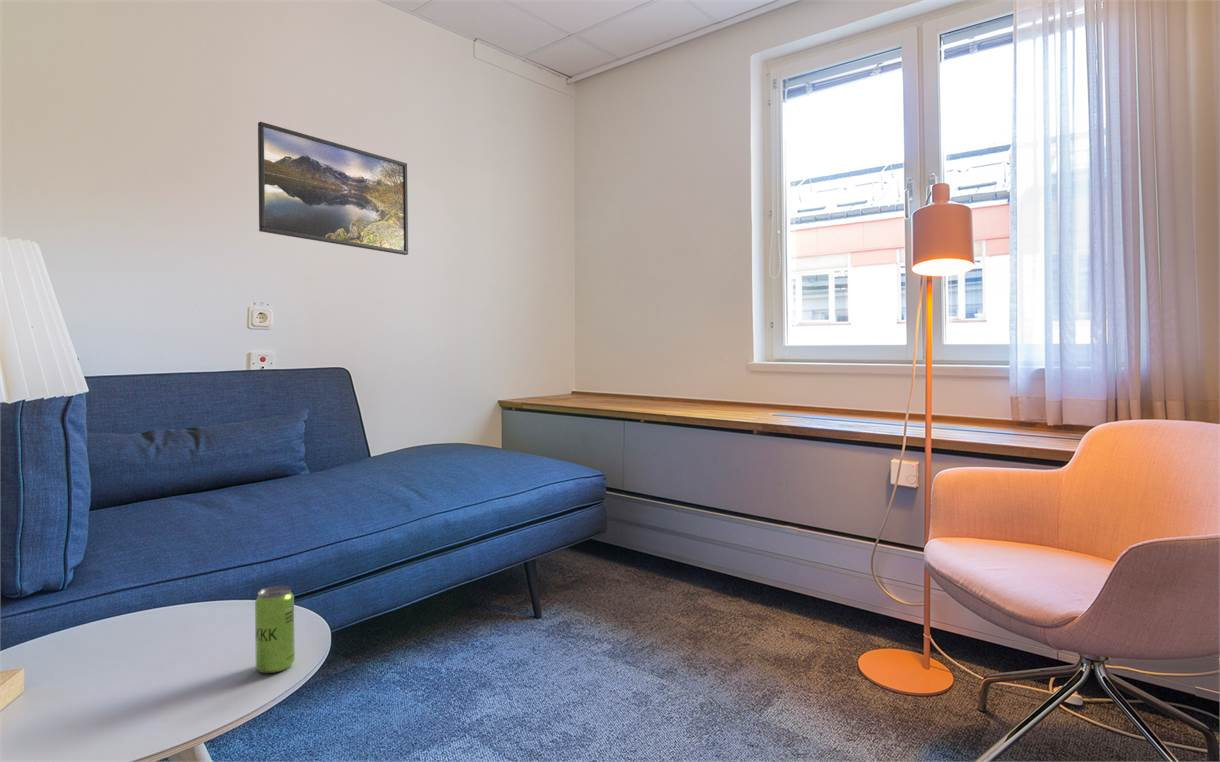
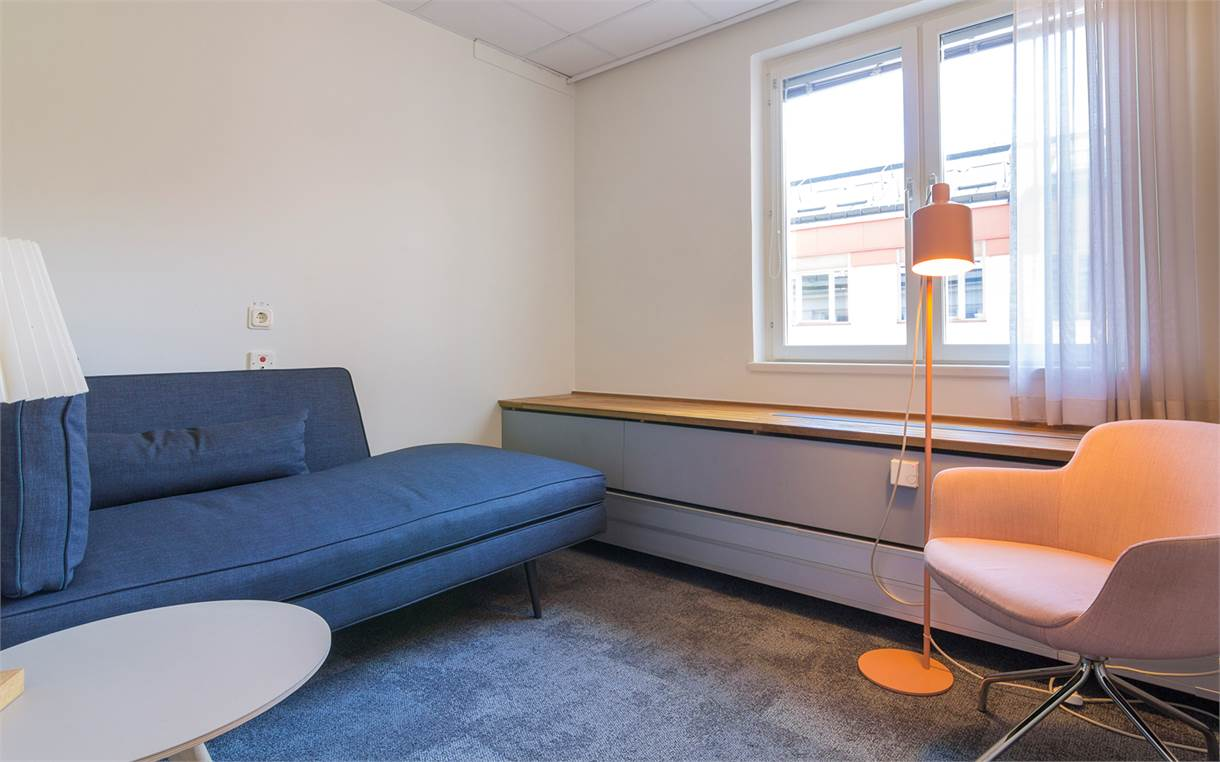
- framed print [257,121,409,256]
- beverage can [254,585,296,674]
